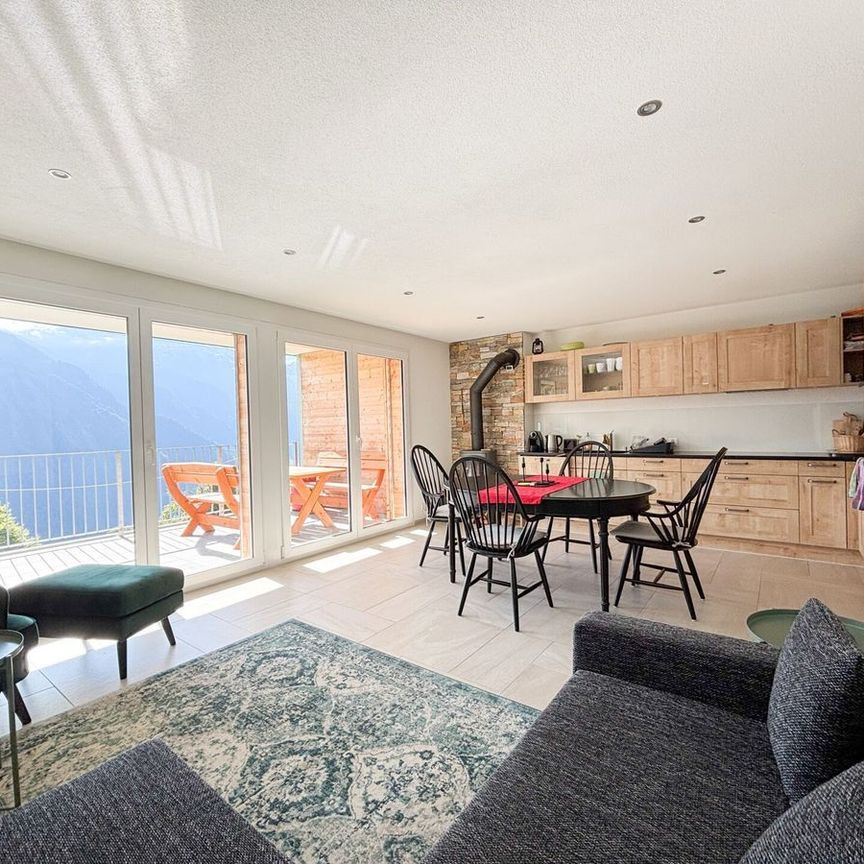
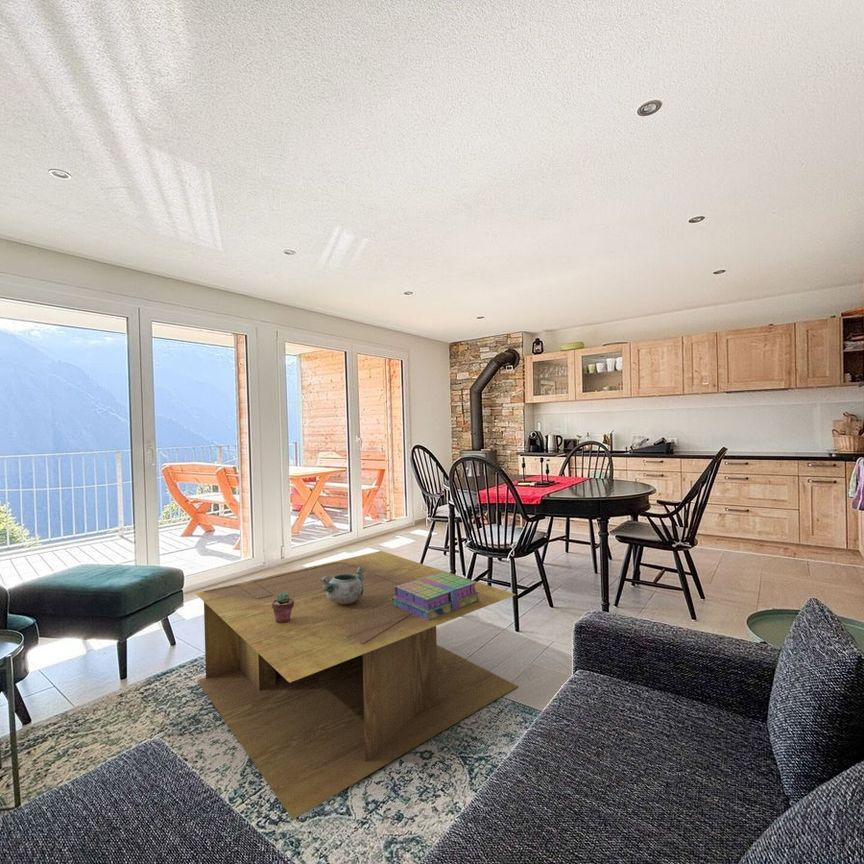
+ stack of books [392,571,480,621]
+ potted succulent [272,592,294,623]
+ coffee table [194,550,519,820]
+ decorative bowl [320,567,365,604]
